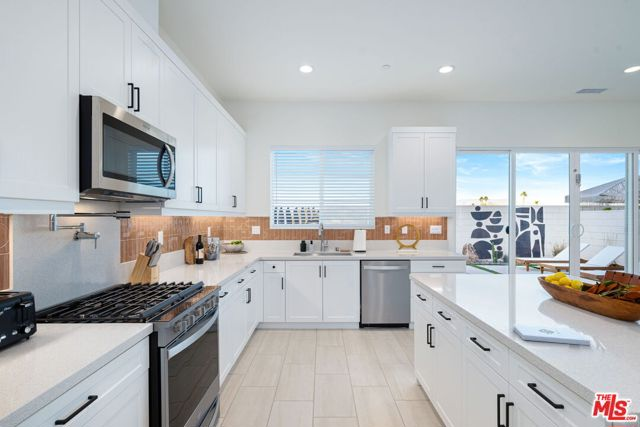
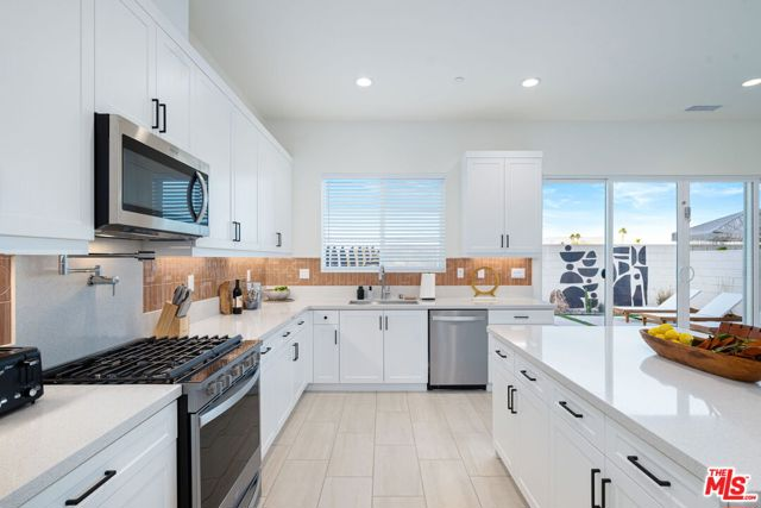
- notepad [512,323,591,346]
